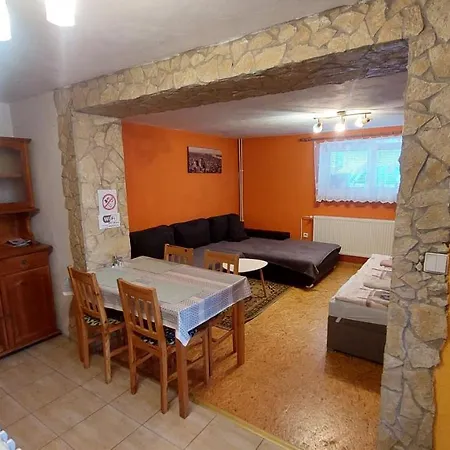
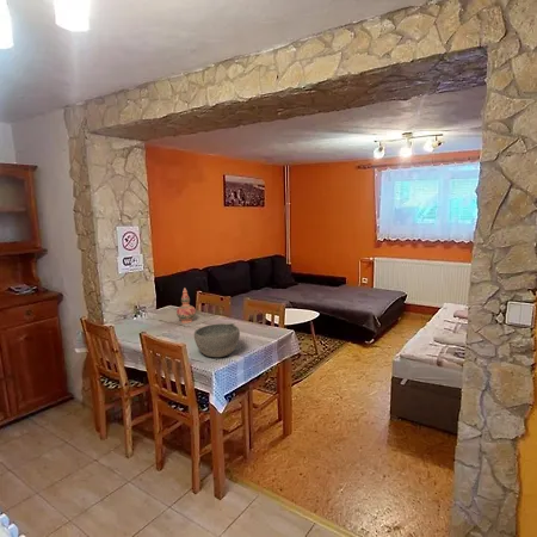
+ decorative vase [175,286,197,325]
+ bowl [193,322,241,358]
